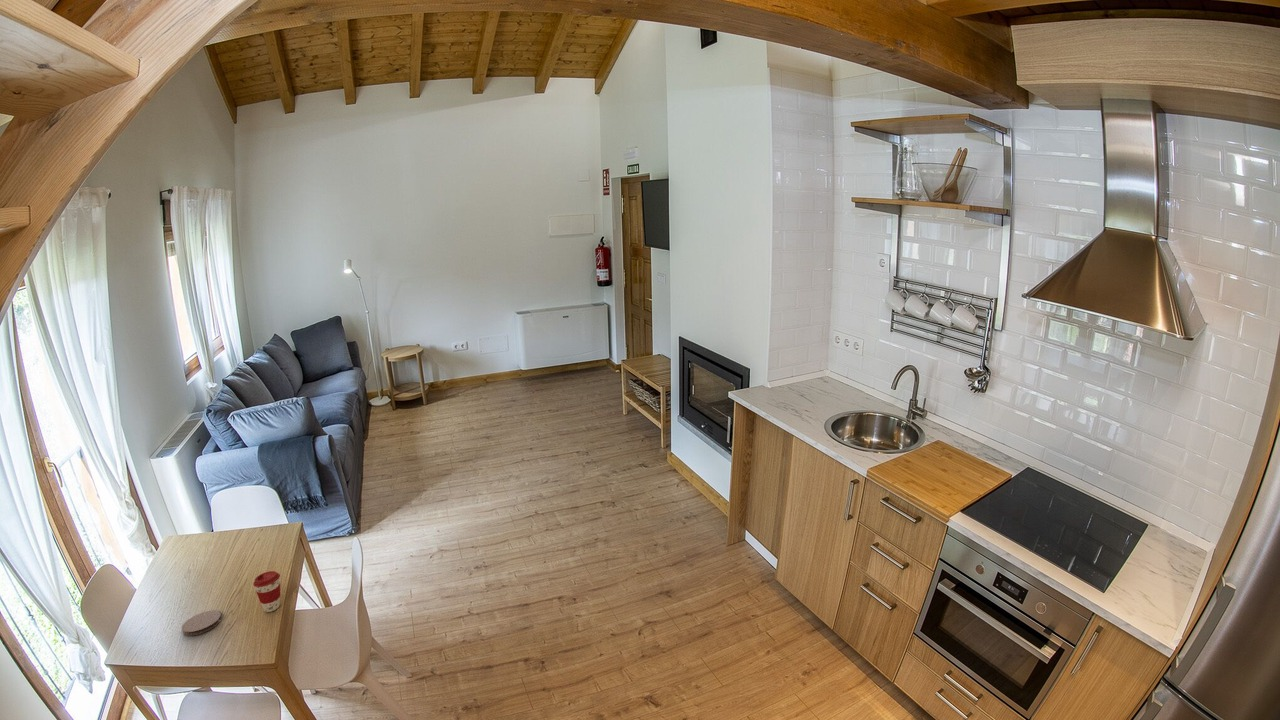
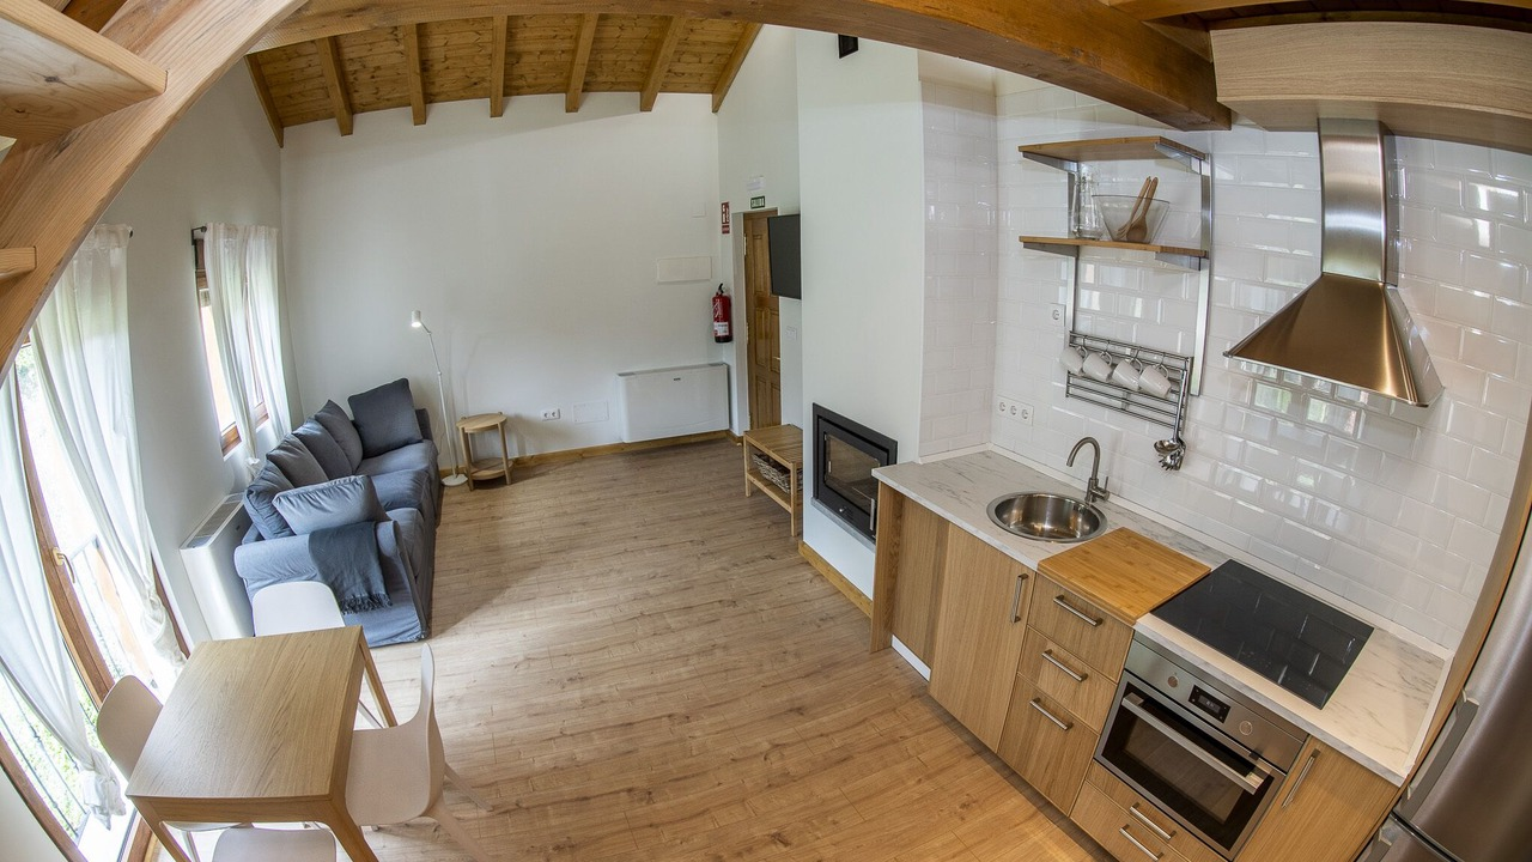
- coffee cup [252,570,281,613]
- coaster [181,610,222,637]
